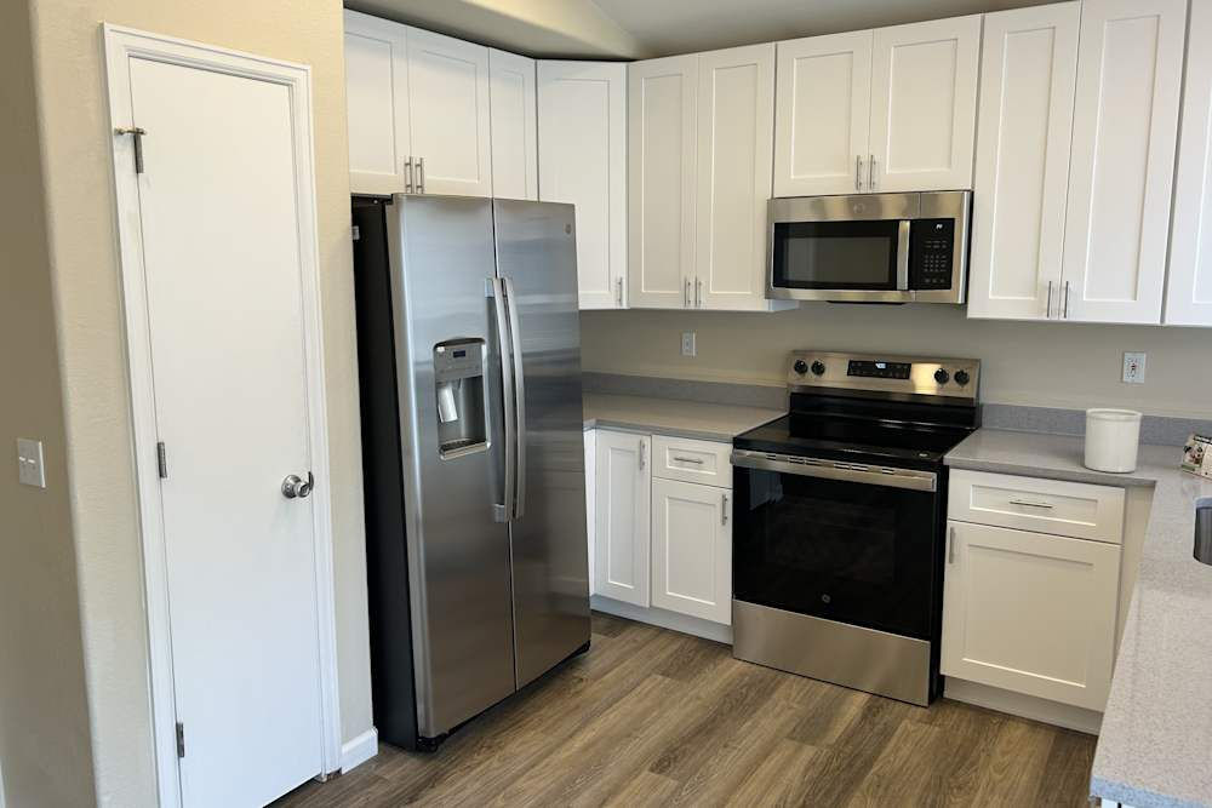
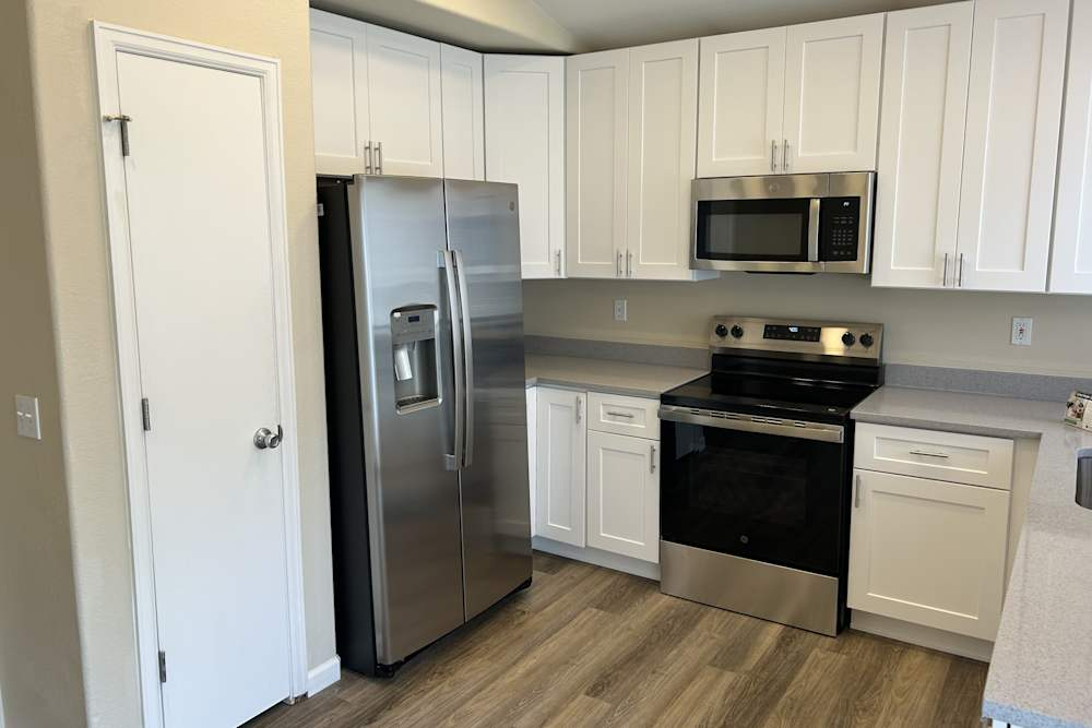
- utensil holder [1084,407,1143,474]
